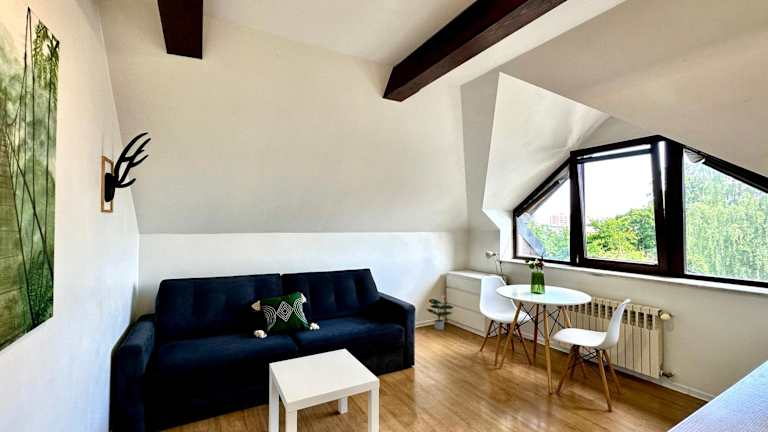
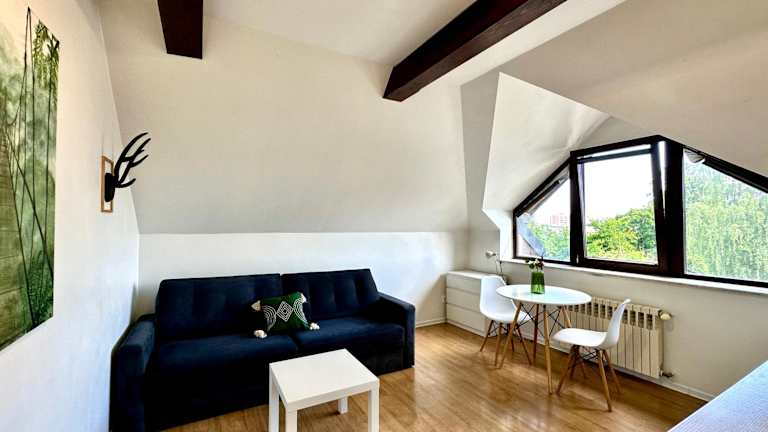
- potted plant [426,298,454,331]
